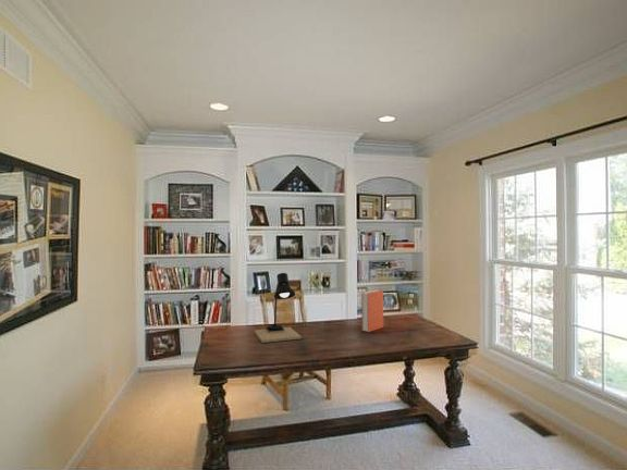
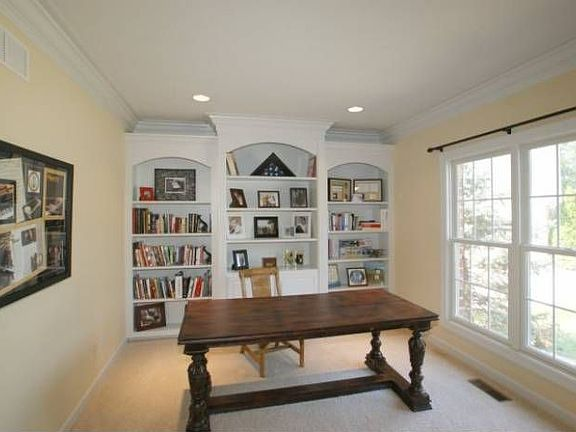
- book [360,288,384,333]
- desk lamp [254,272,303,344]
